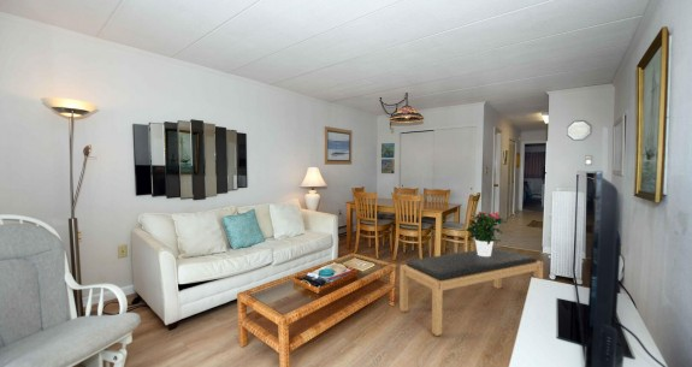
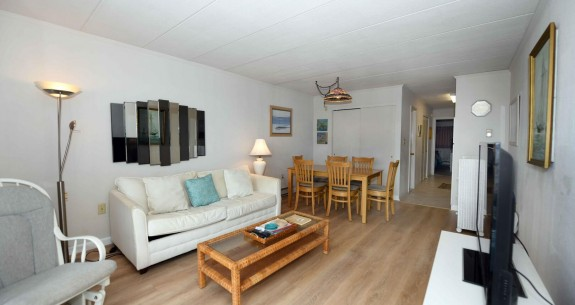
- potted flower [465,209,508,256]
- bench [398,247,544,337]
